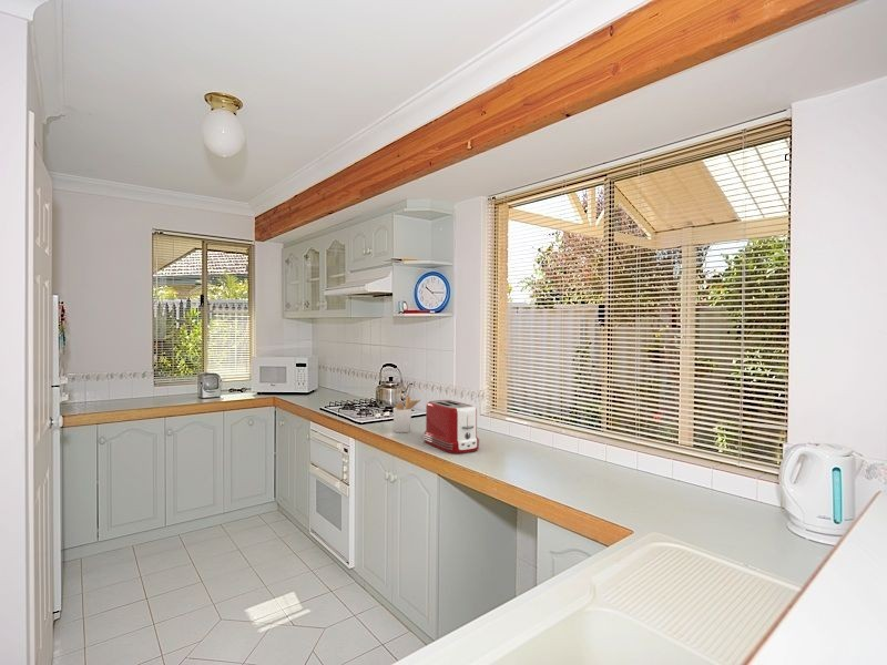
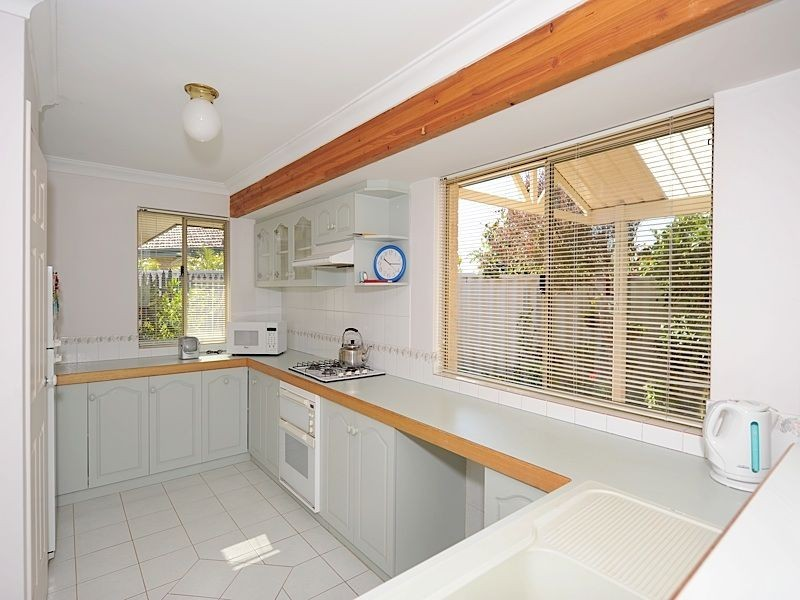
- utensil holder [392,395,421,433]
- toaster [422,399,480,454]
